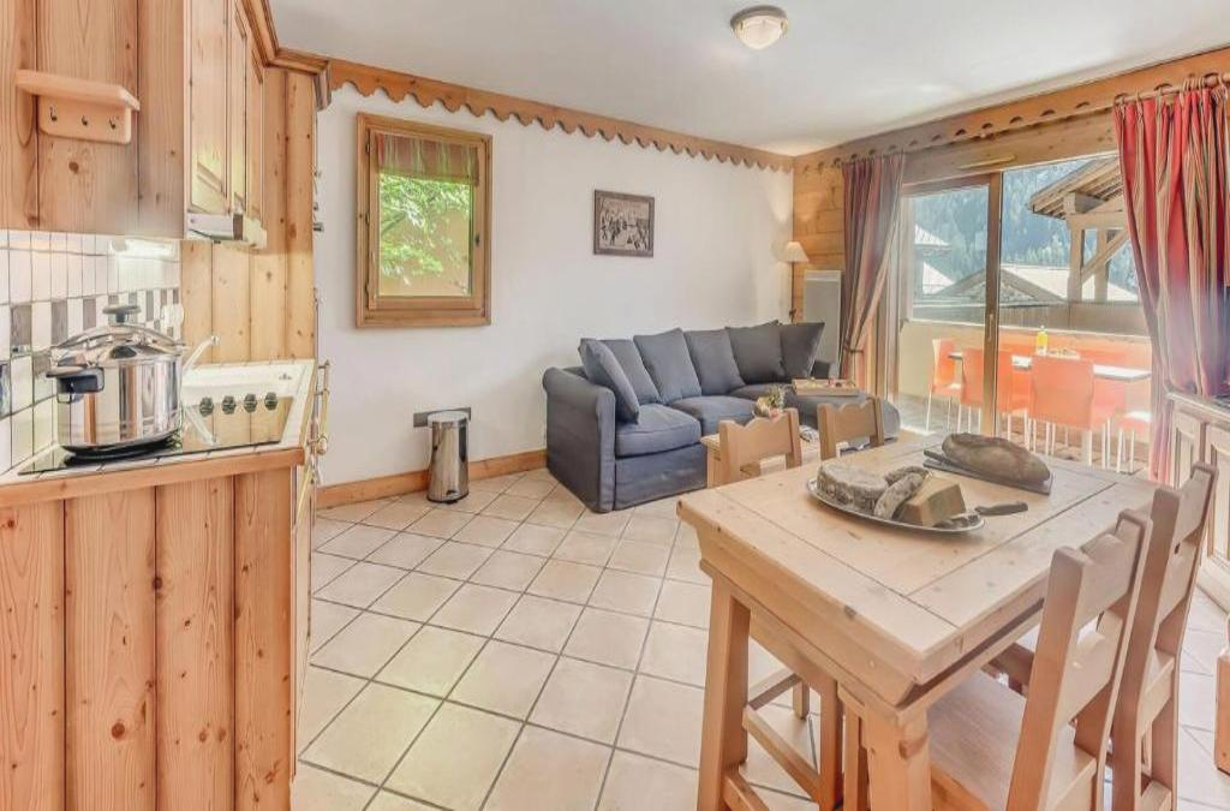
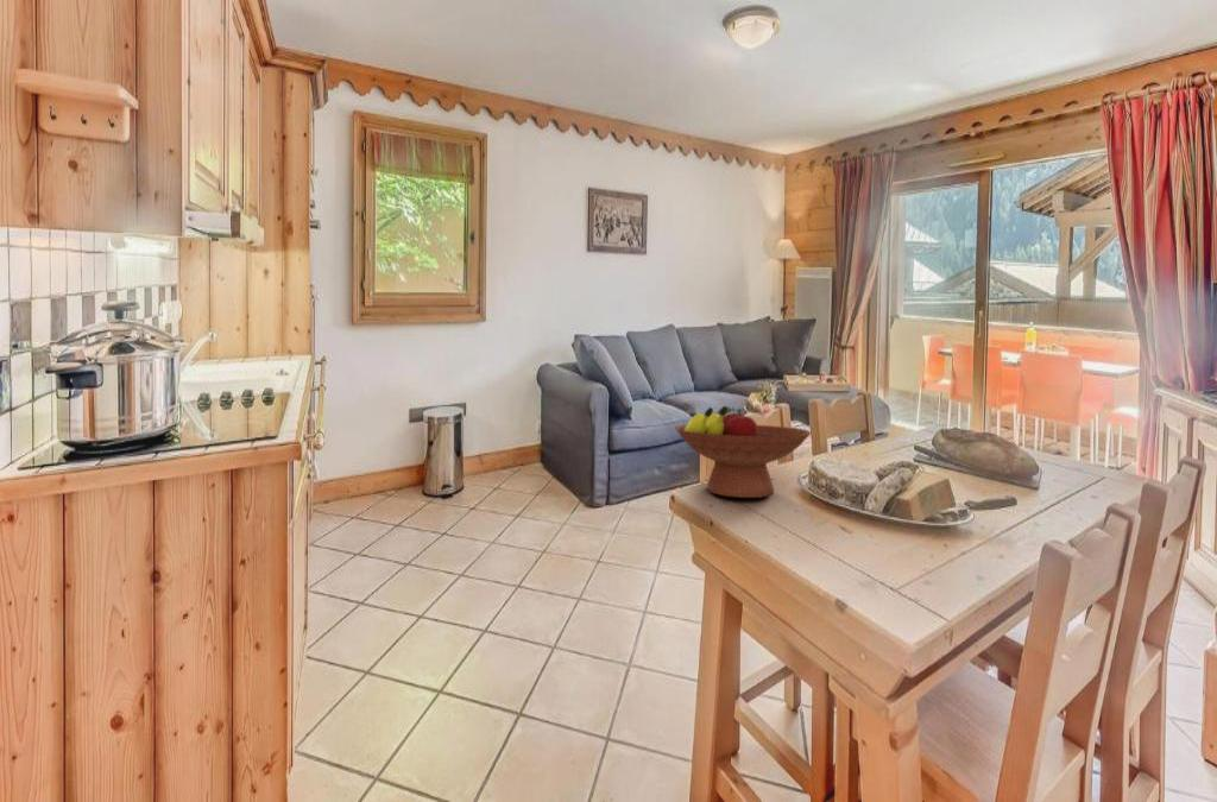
+ fruit bowl [674,405,812,499]
